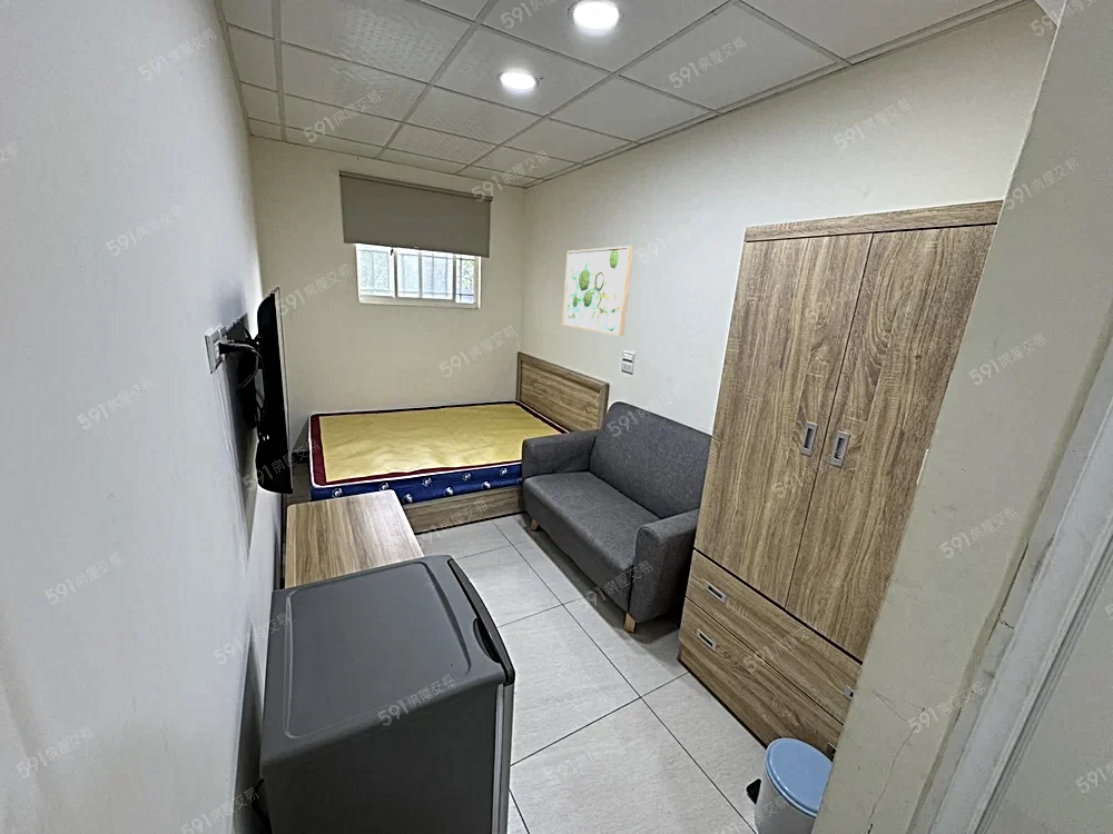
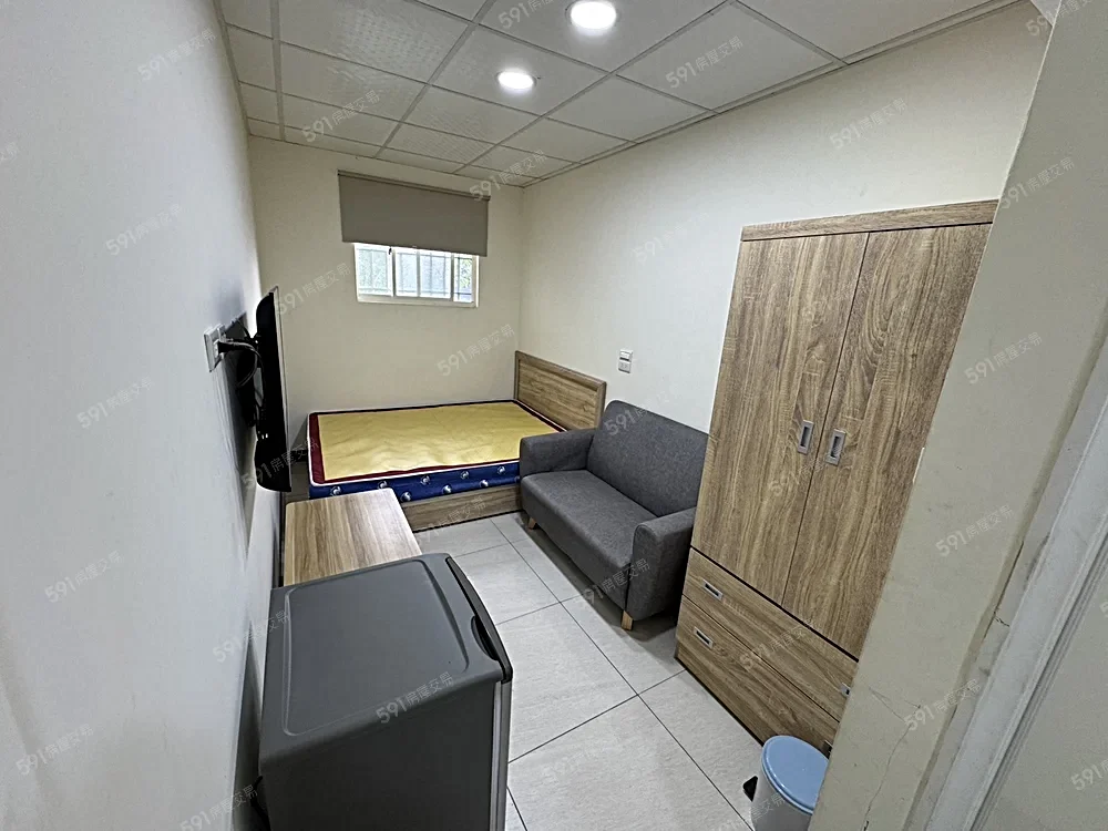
- wall art [561,245,634,337]
